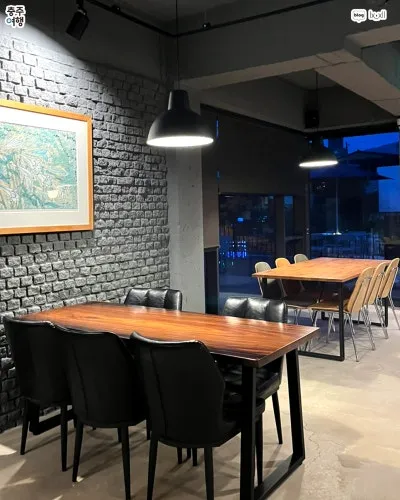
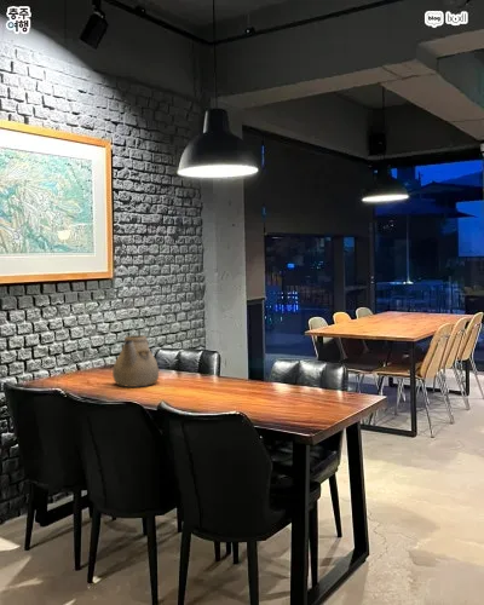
+ teapot [111,334,160,388]
